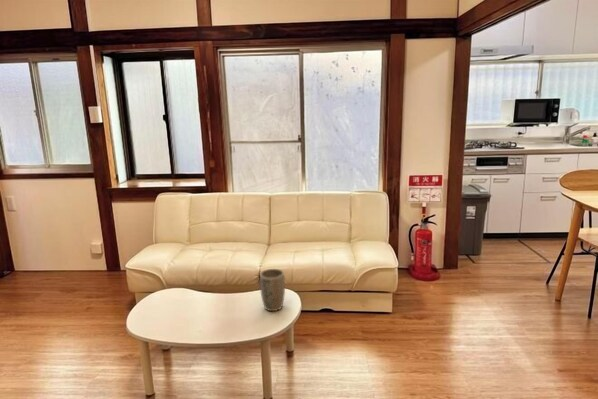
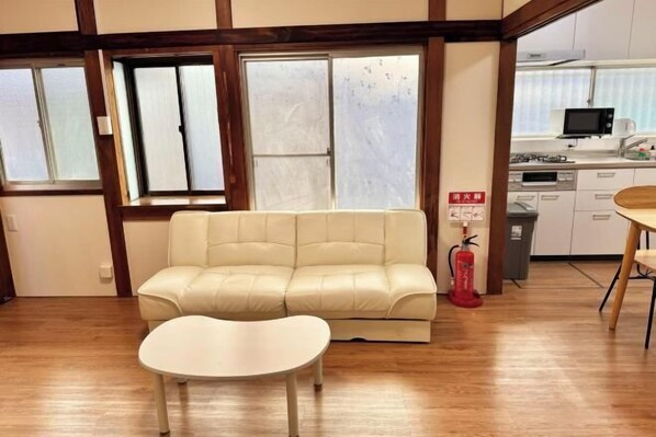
- plant pot [259,268,286,312]
